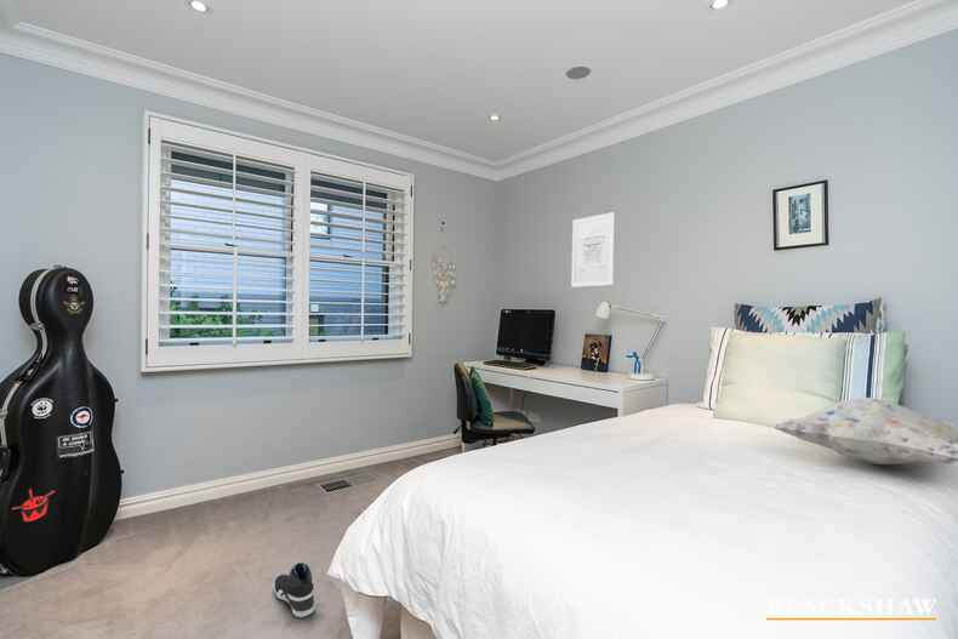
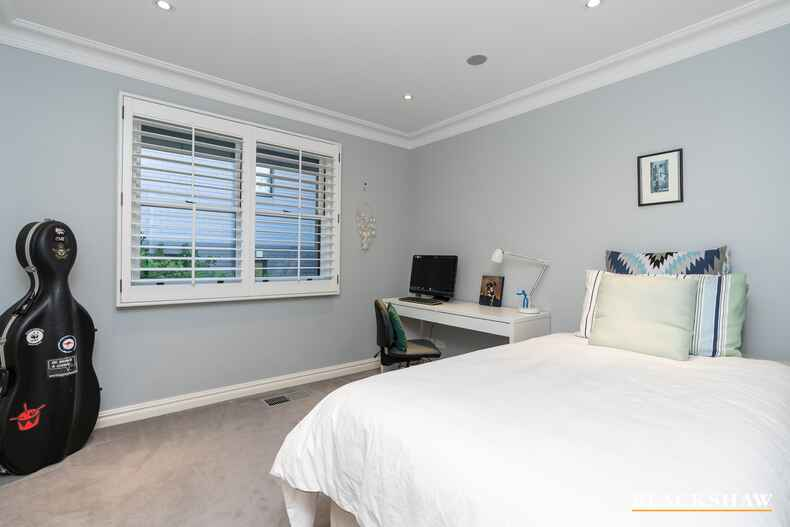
- wall art [571,211,616,289]
- decorative pillow [774,396,958,466]
- sneaker [273,561,315,618]
